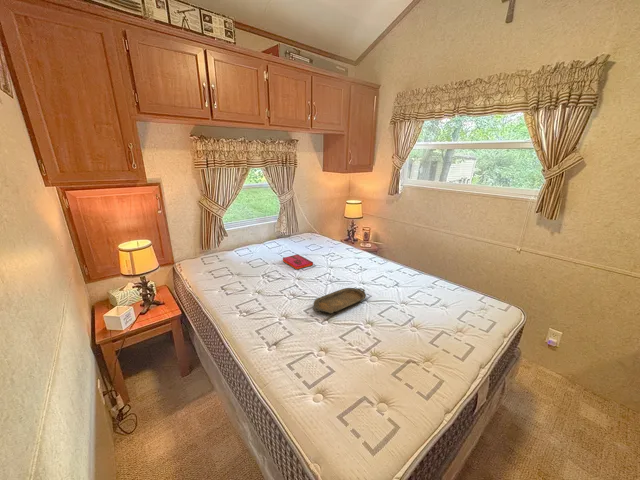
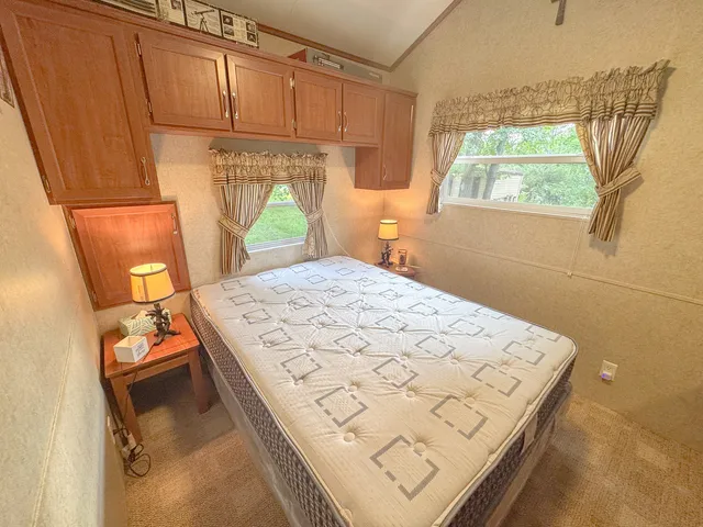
- serving tray [312,287,367,315]
- hardback book [282,254,314,271]
